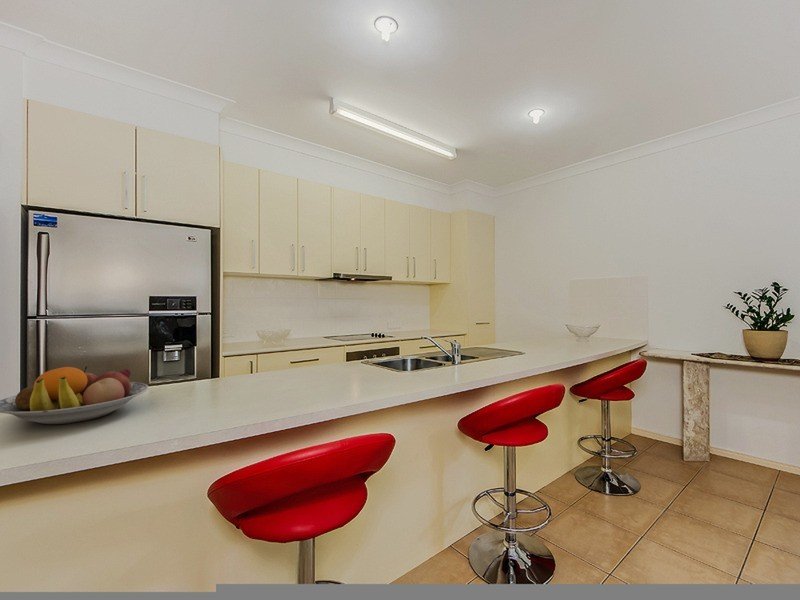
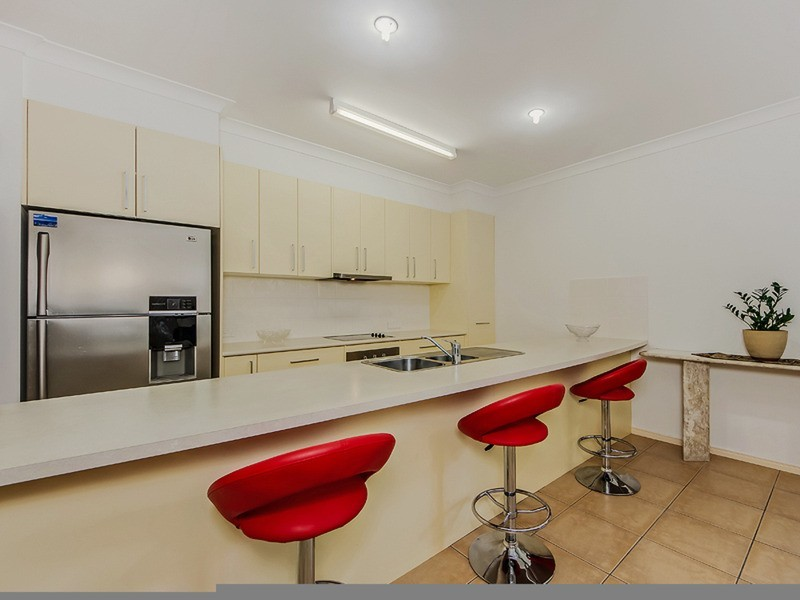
- fruit bowl [0,365,149,425]
